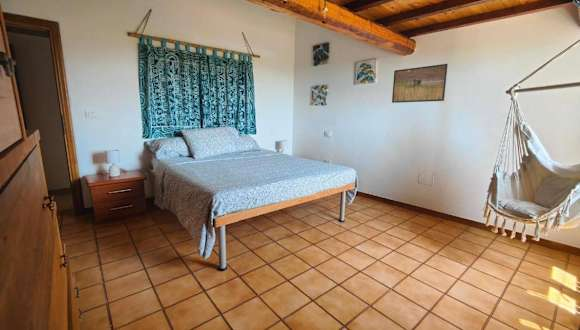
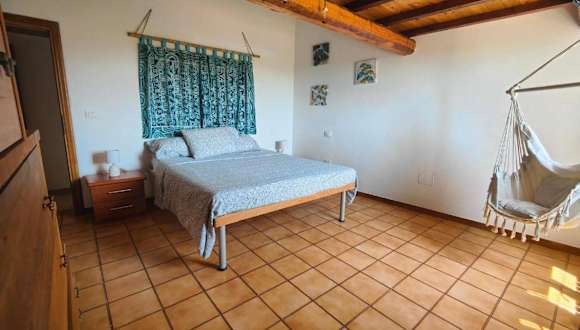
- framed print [391,63,449,104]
